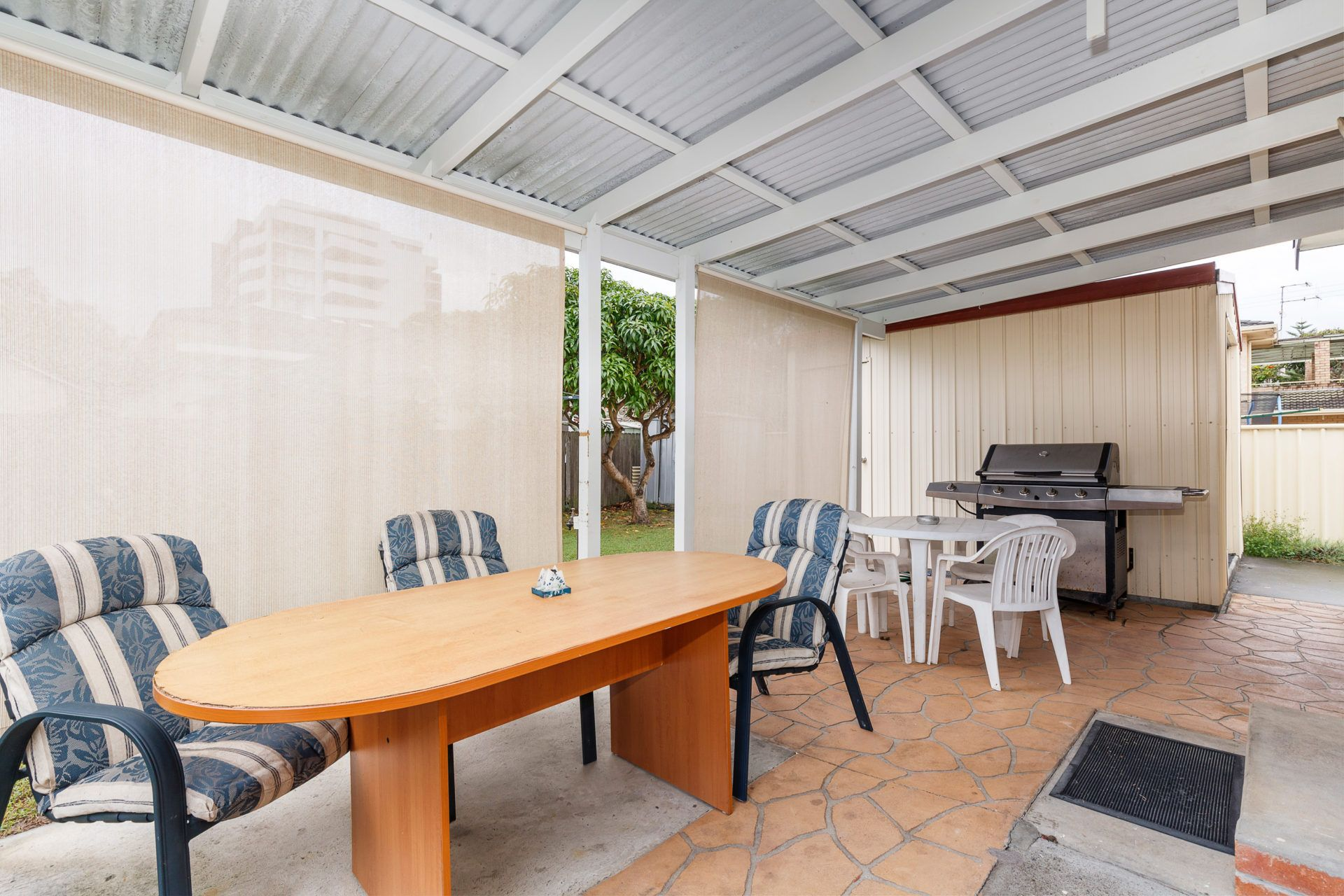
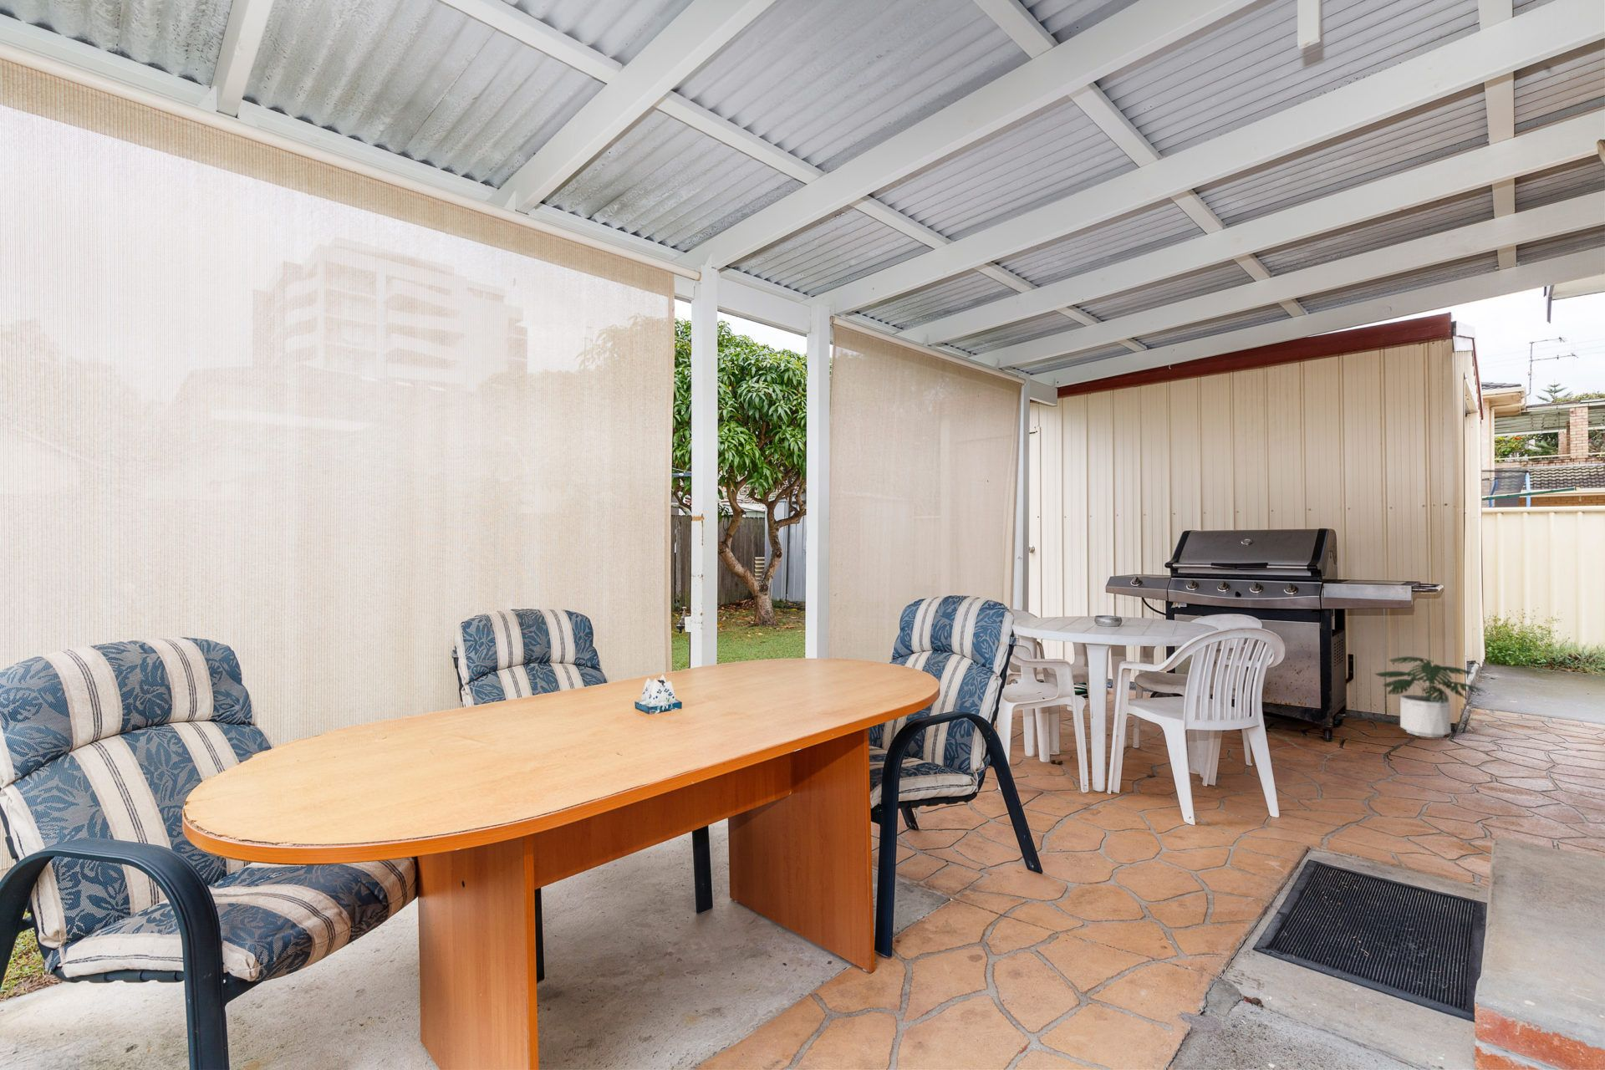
+ potted plant [1372,656,1488,738]
